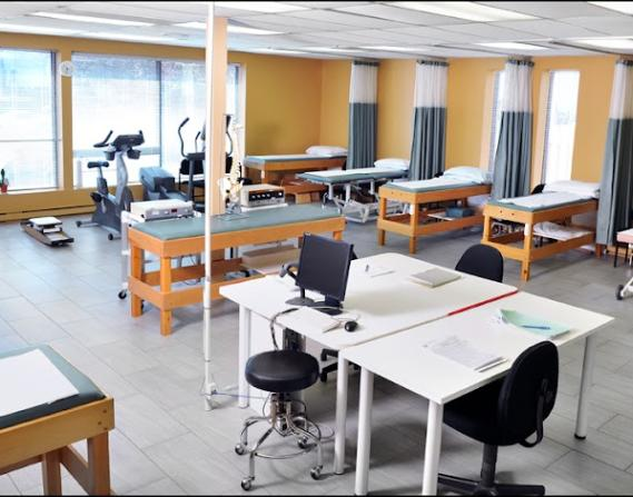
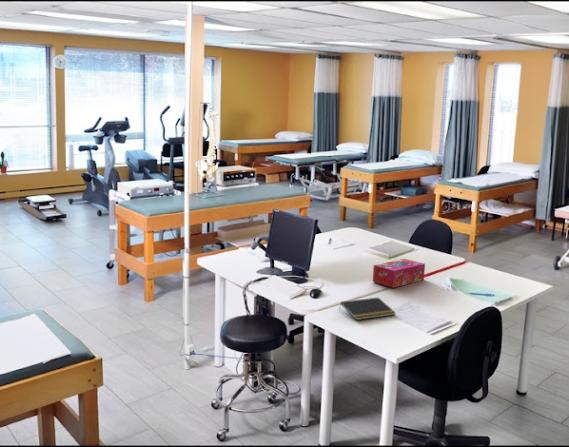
+ notepad [338,297,397,321]
+ tissue box [372,258,426,289]
